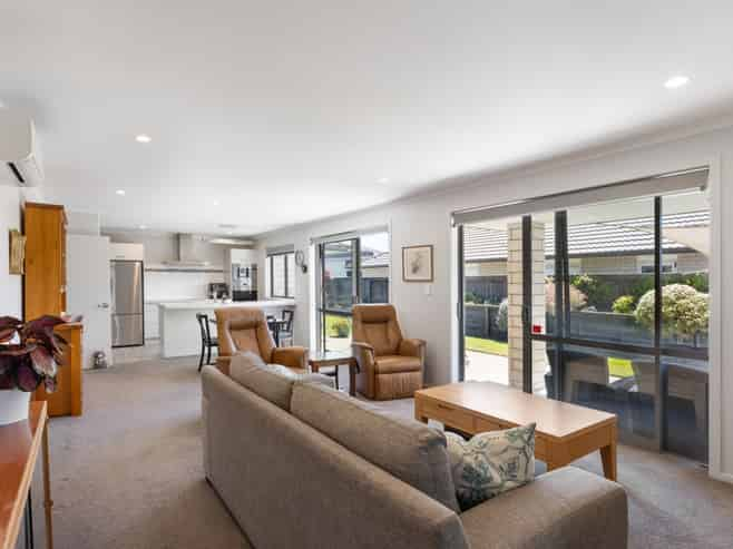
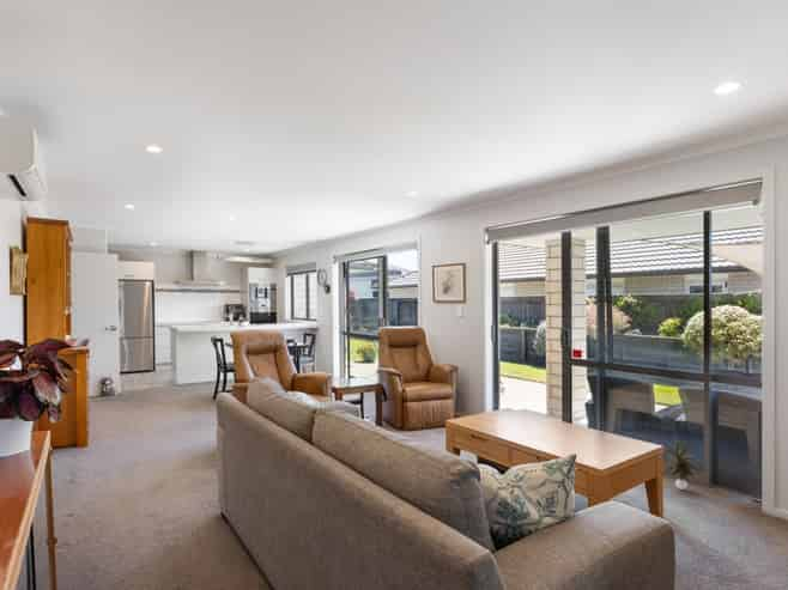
+ potted plant [663,439,702,491]
